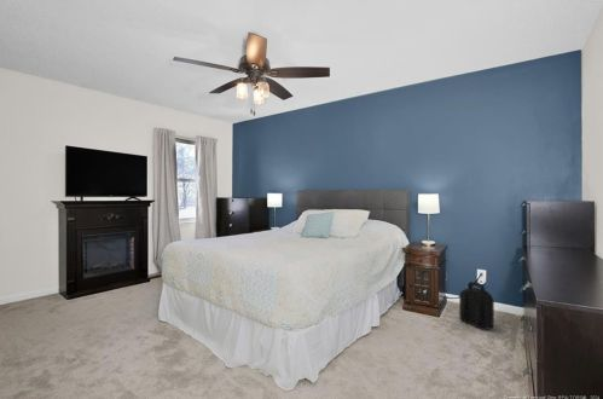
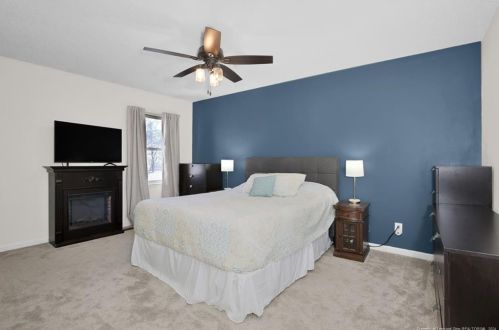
- backpack [458,281,495,331]
